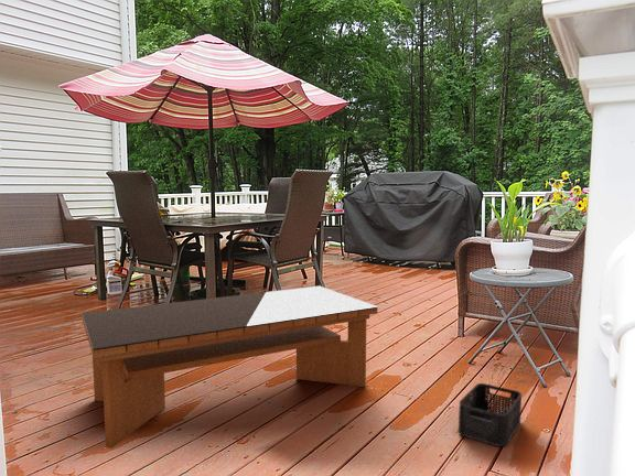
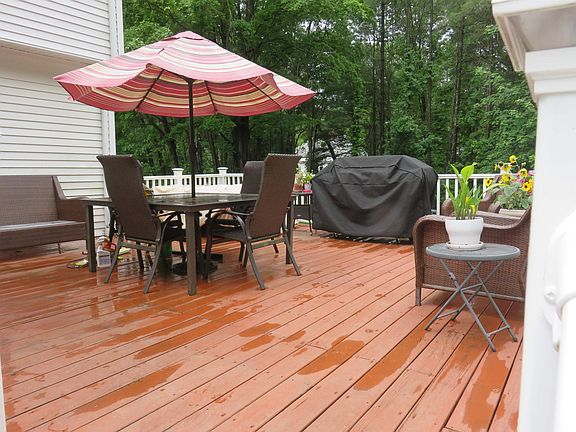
- coffee table [80,285,378,450]
- storage bin [458,382,523,447]
